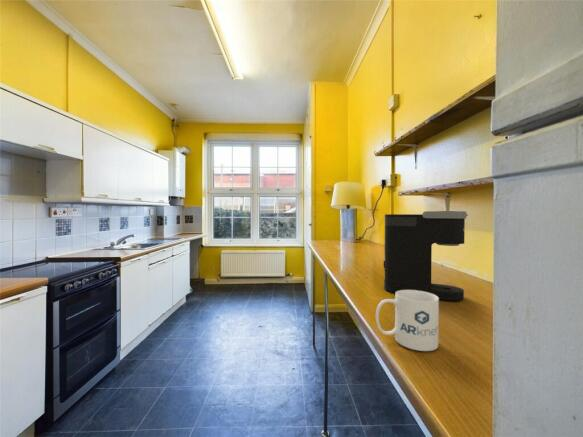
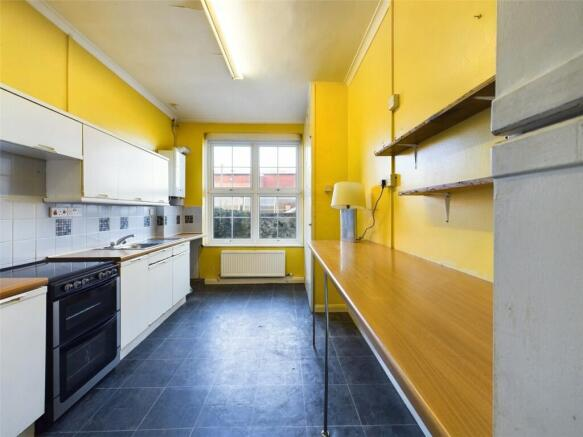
- mug [375,290,440,352]
- coffee maker [383,210,469,302]
